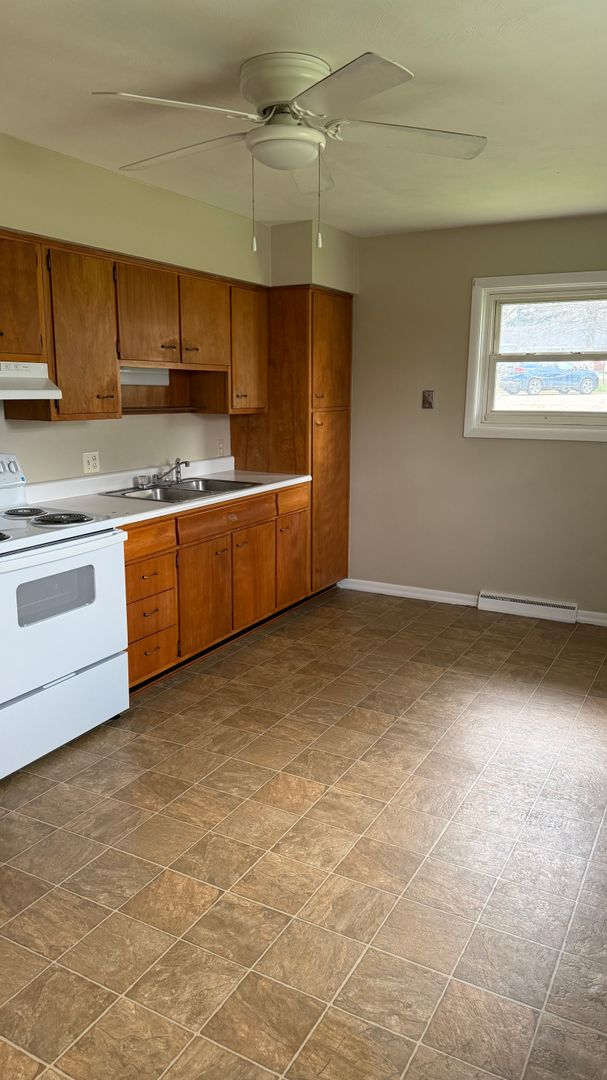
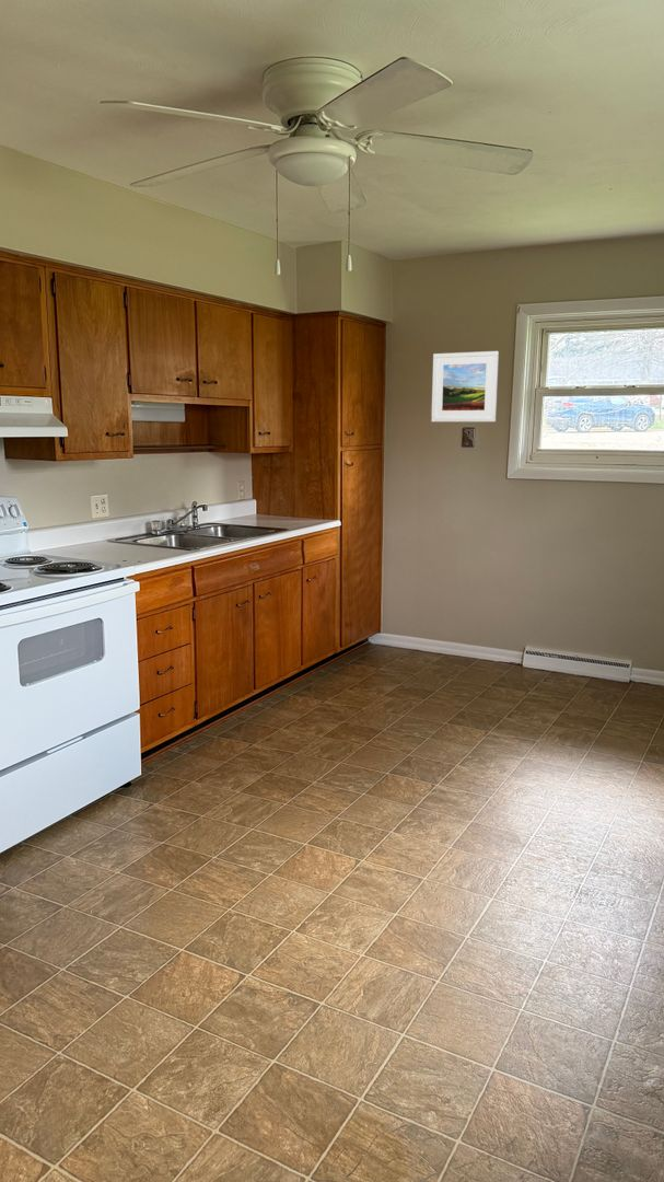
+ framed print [430,350,500,422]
